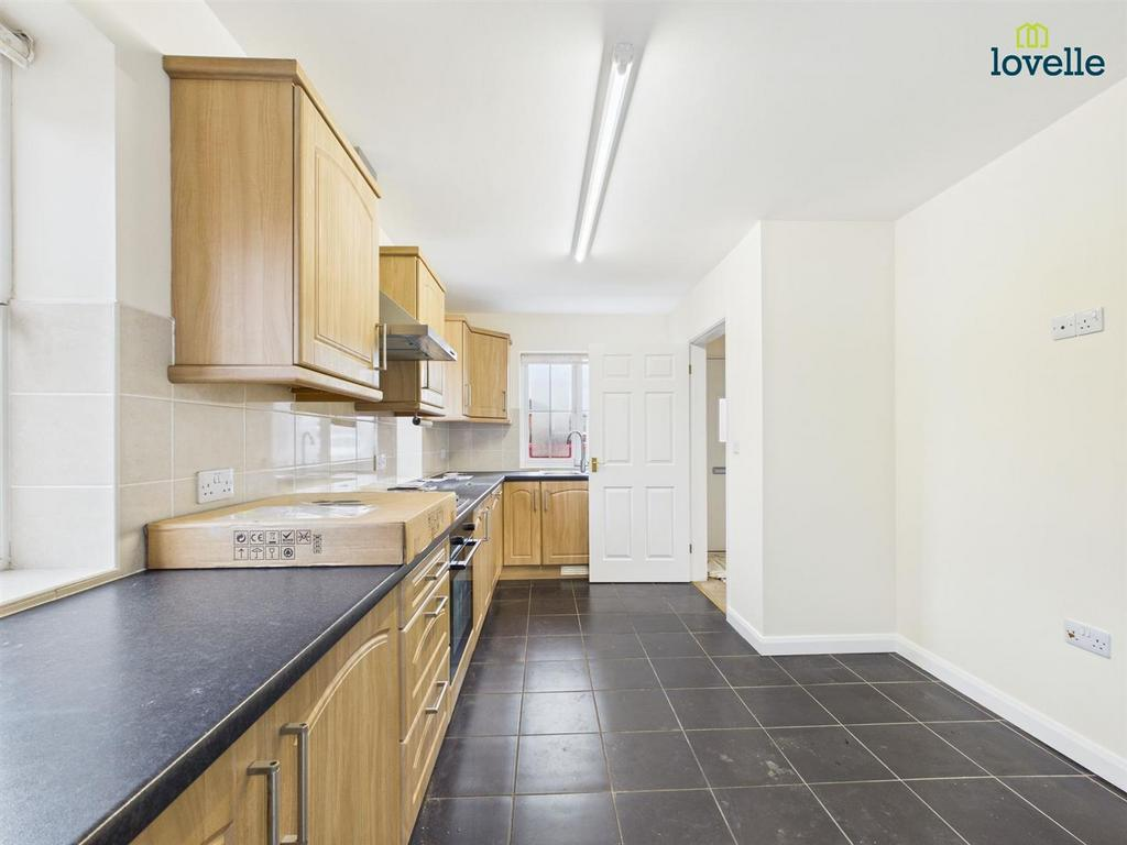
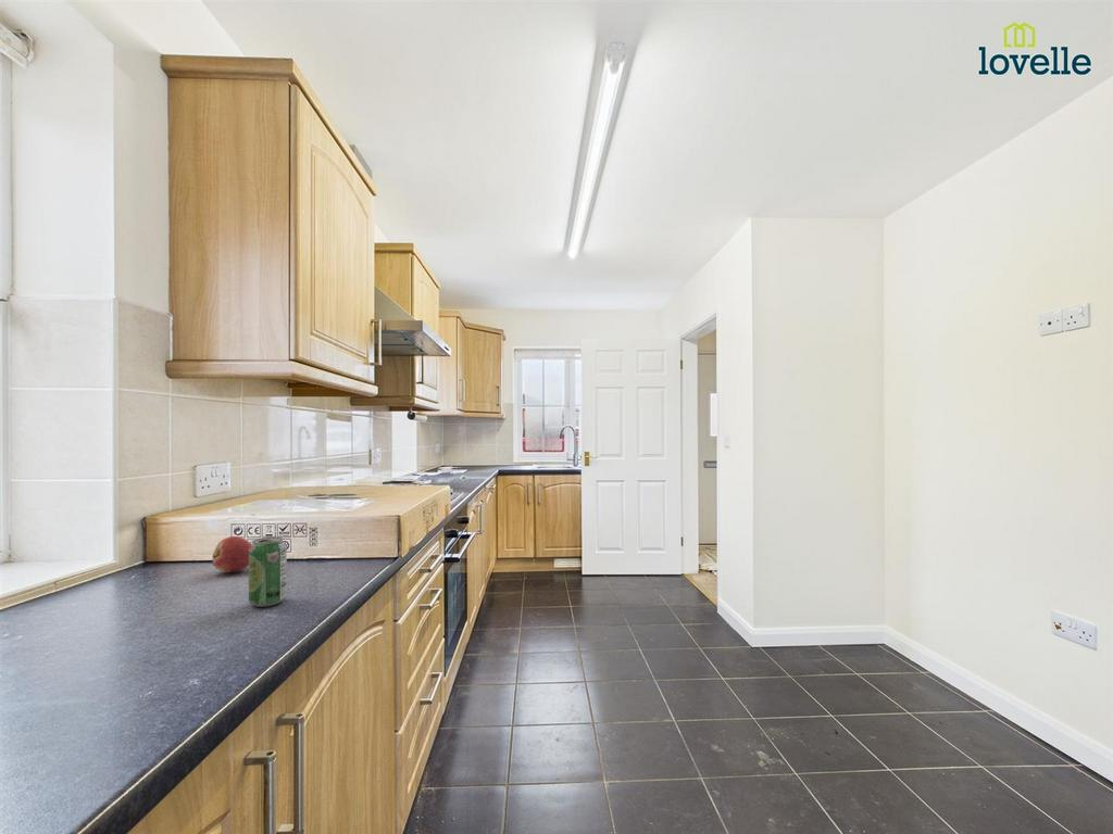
+ beverage can [248,535,288,608]
+ apple [211,535,252,573]
